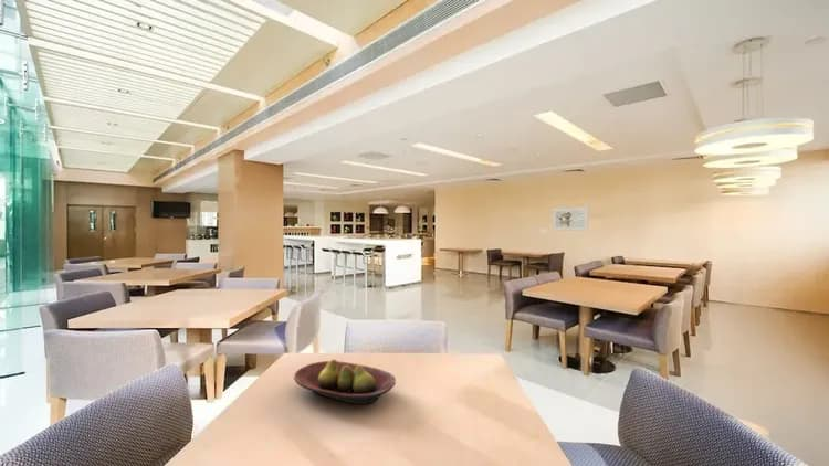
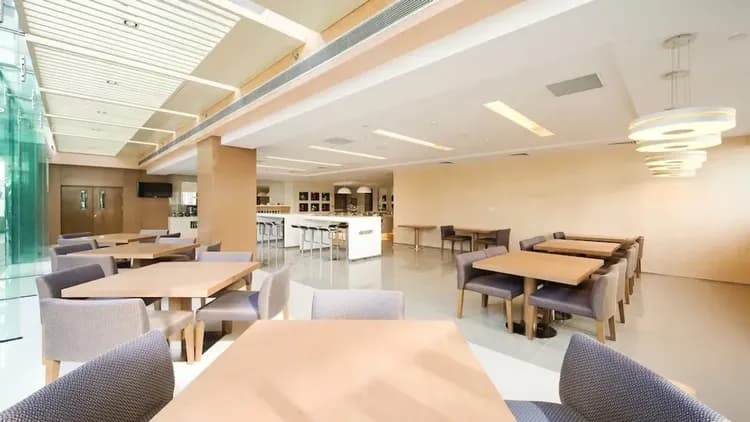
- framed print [552,205,589,232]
- fruit bowl [293,358,397,405]
